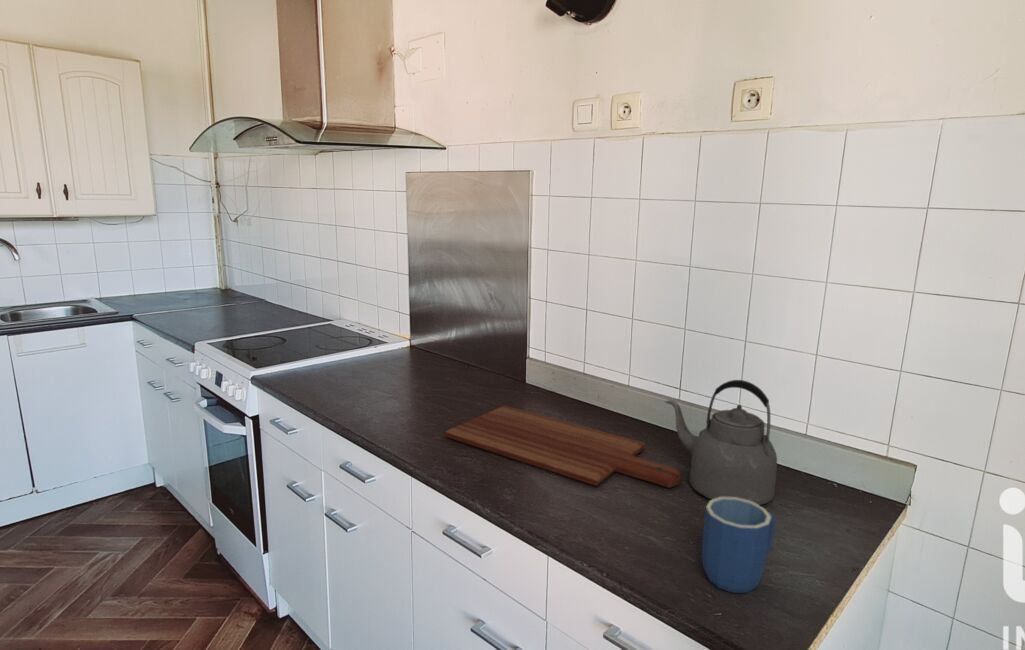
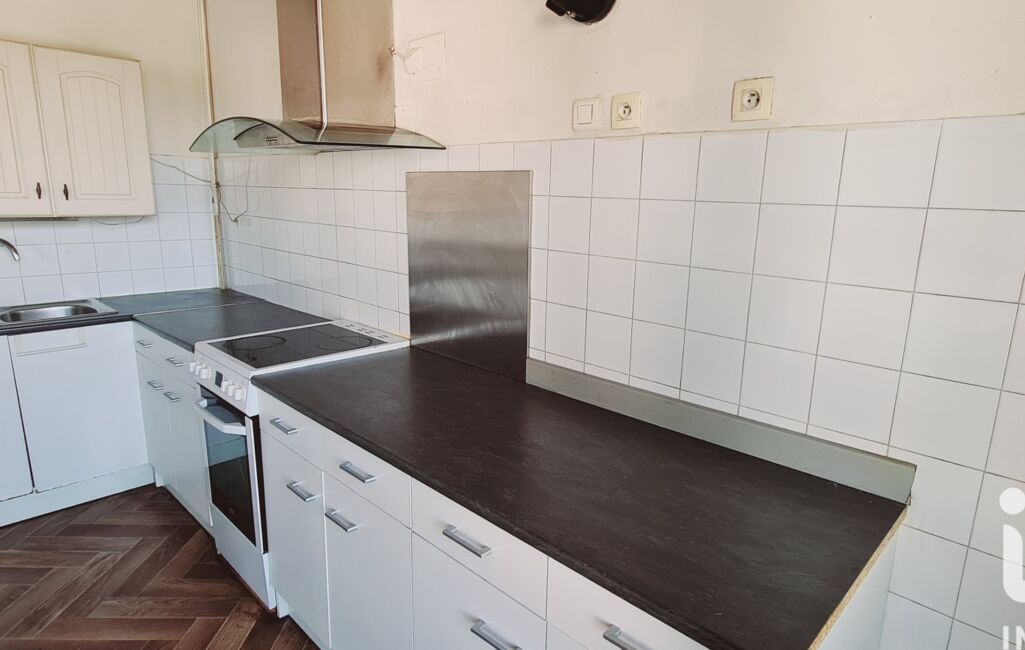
- mug [701,497,777,594]
- cutting board [444,405,681,489]
- kettle [664,379,778,506]
